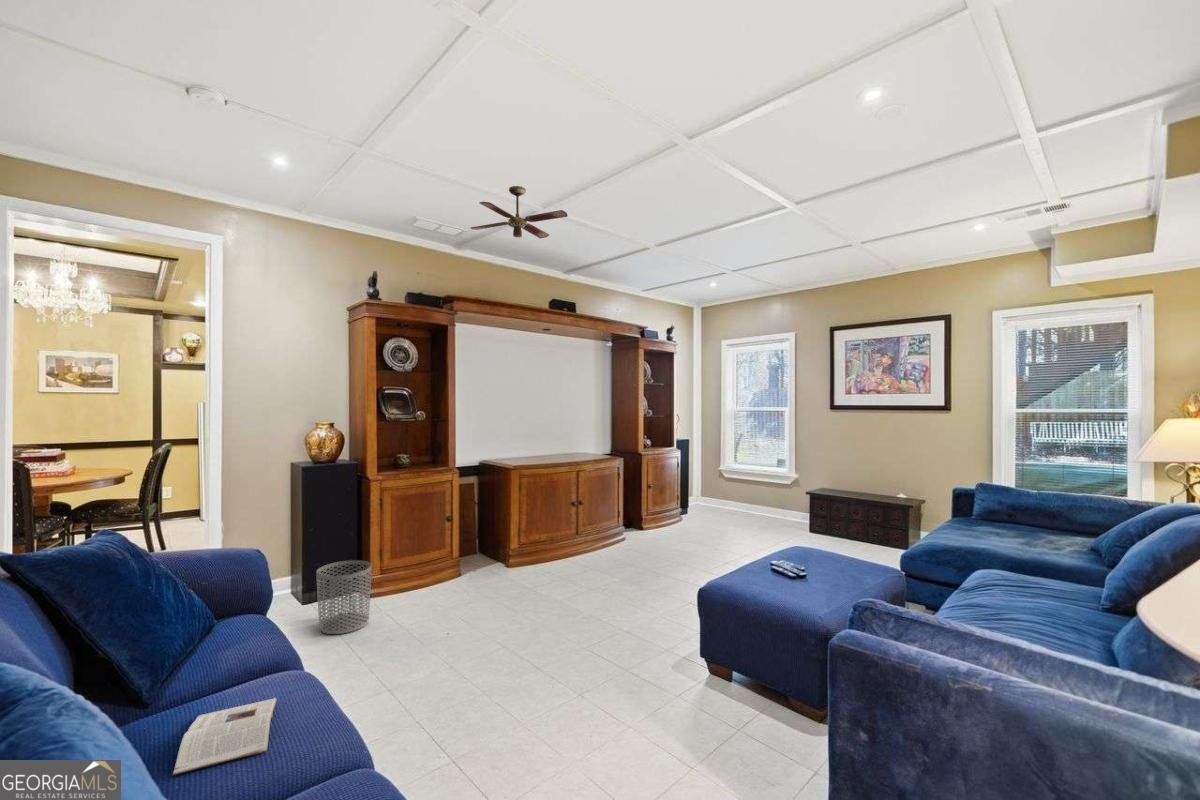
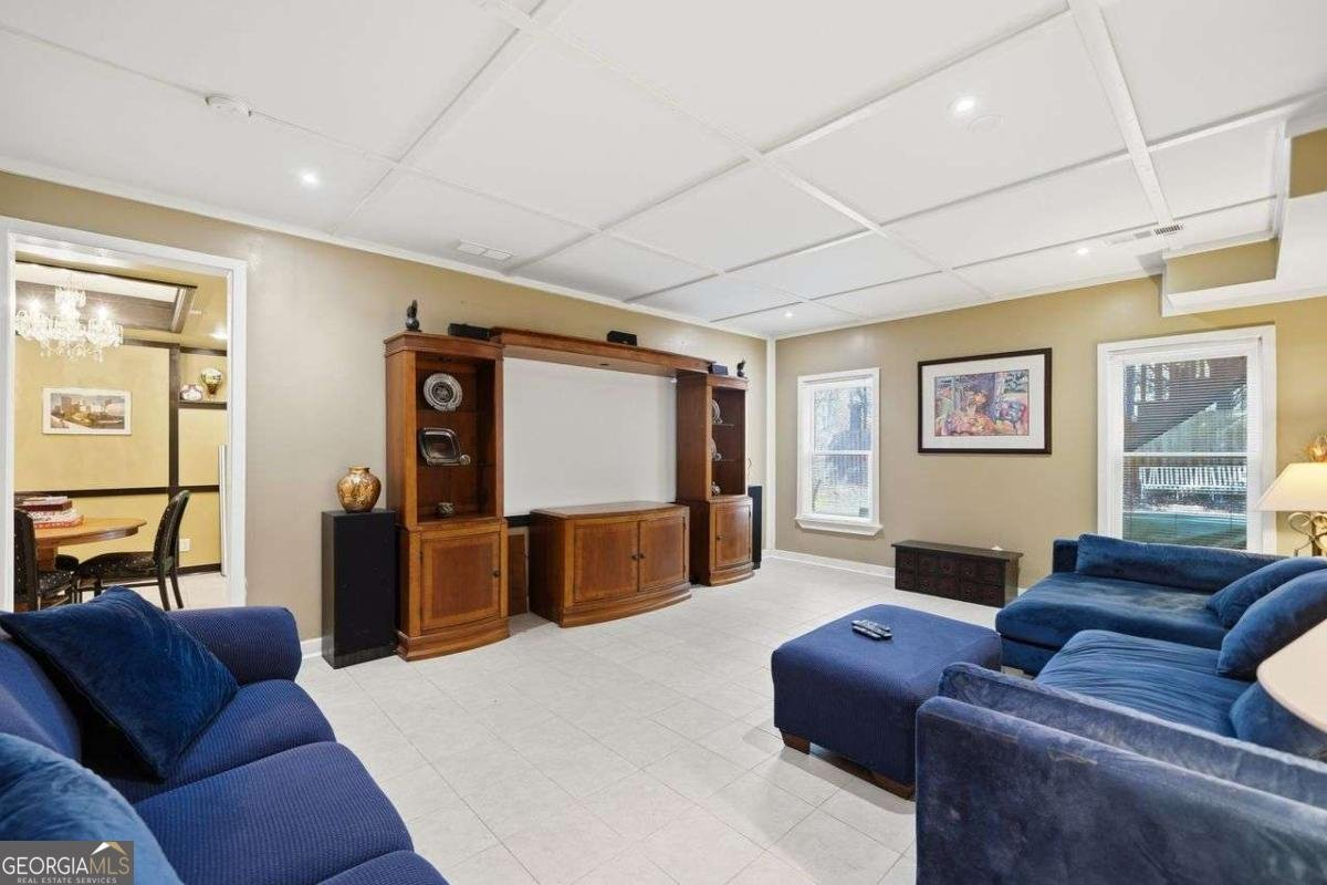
- ceiling fan [470,185,569,239]
- magazine [172,697,277,776]
- waste bin [315,559,372,635]
